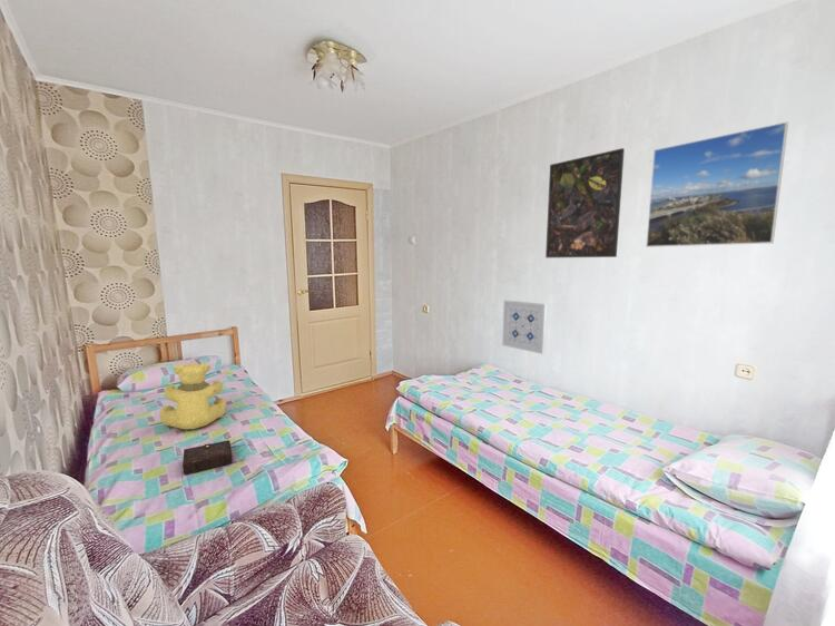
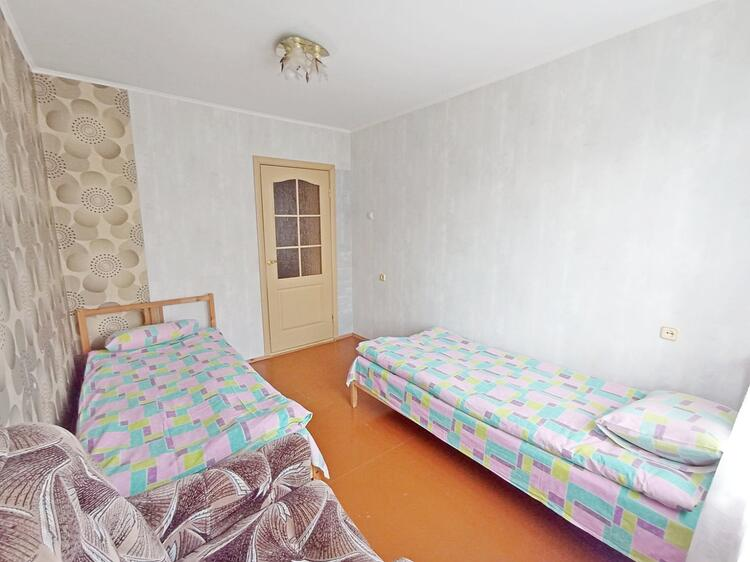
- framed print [645,120,789,248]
- book [181,439,247,476]
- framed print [544,147,626,258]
- teddy bear [158,362,227,430]
- wall art [501,299,548,355]
